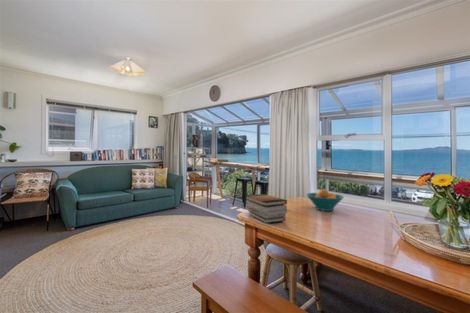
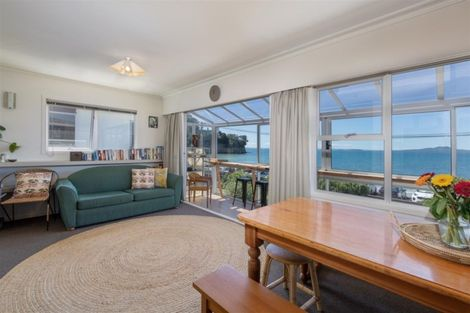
- book stack [244,193,288,224]
- fruit bowl [305,188,345,212]
